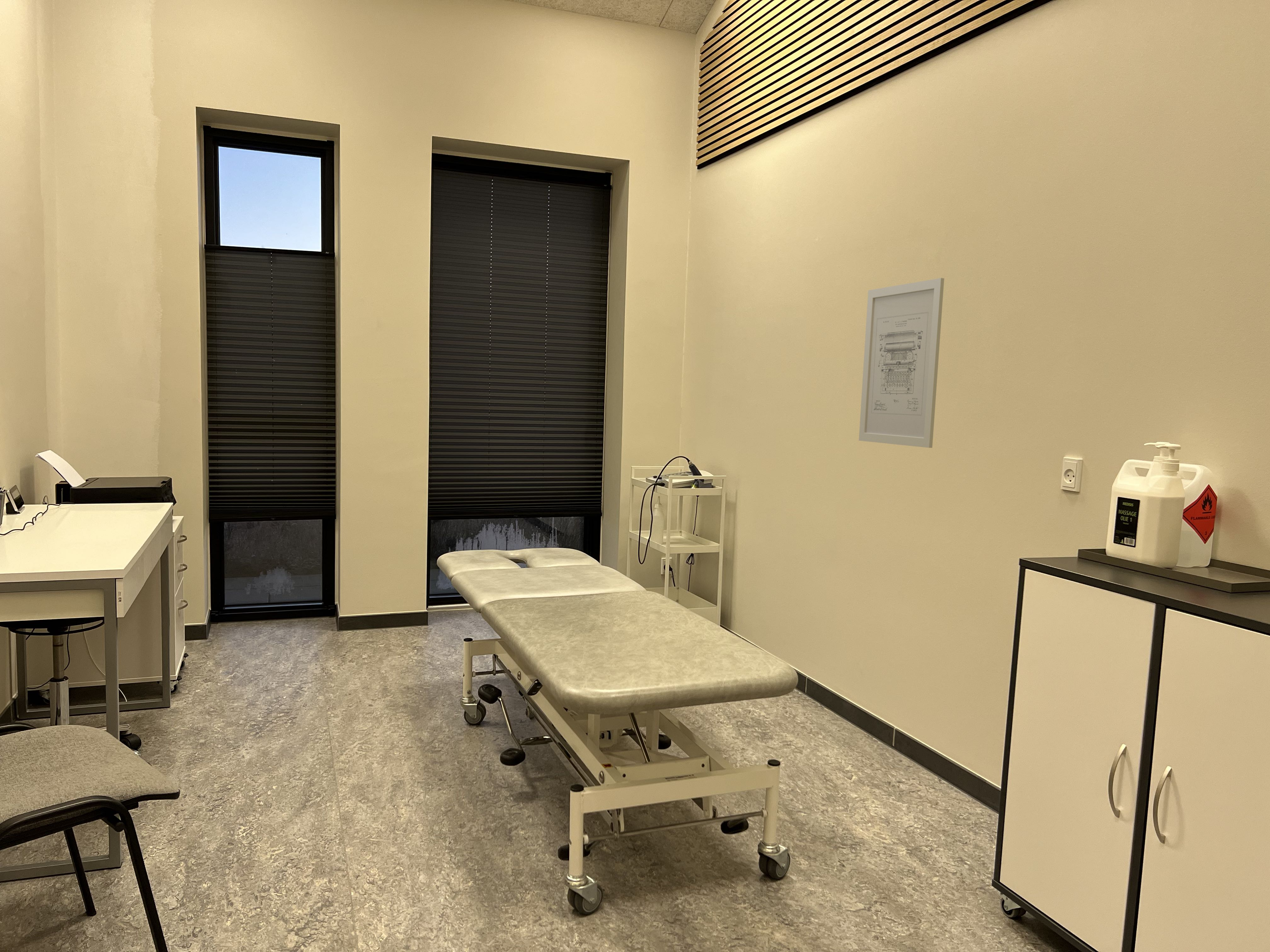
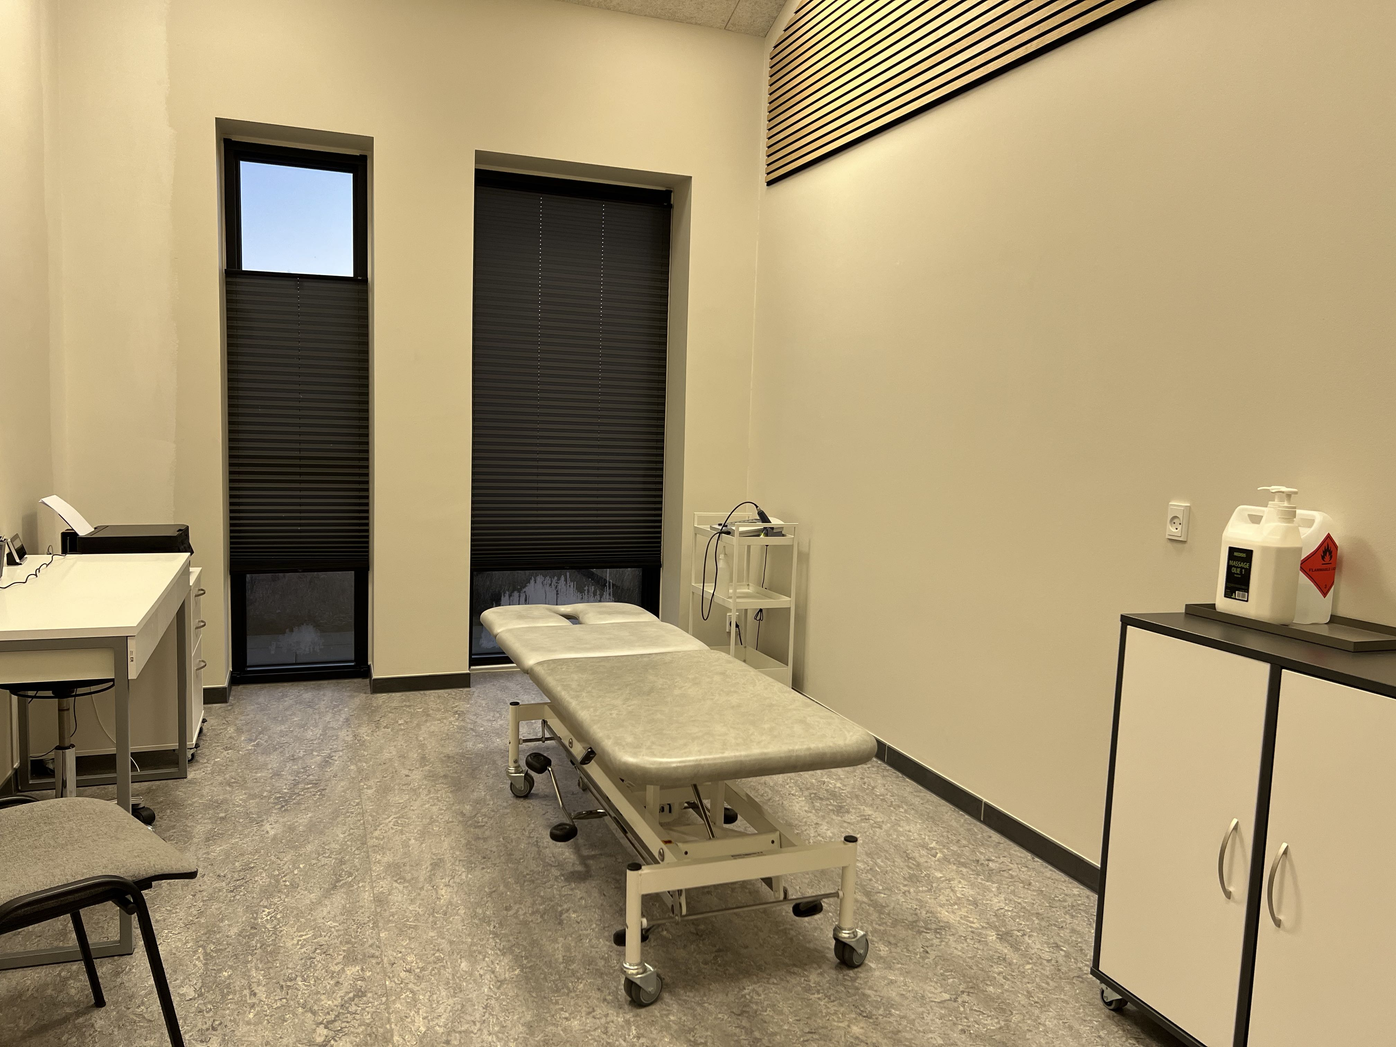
- wall art [859,278,945,448]
